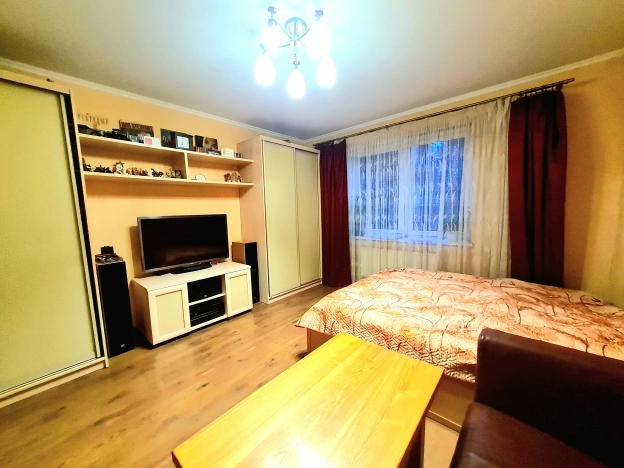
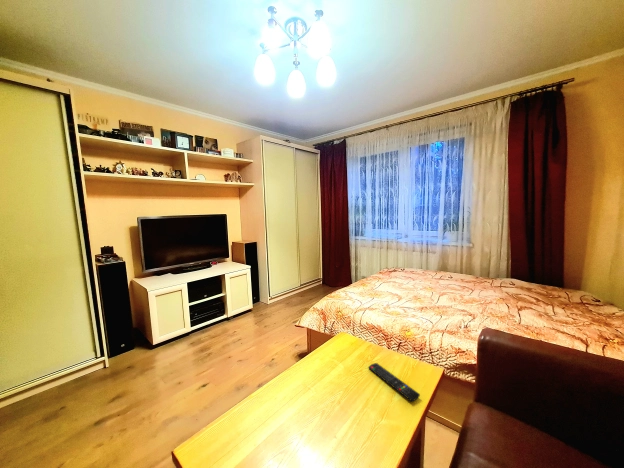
+ remote control [368,362,421,402]
